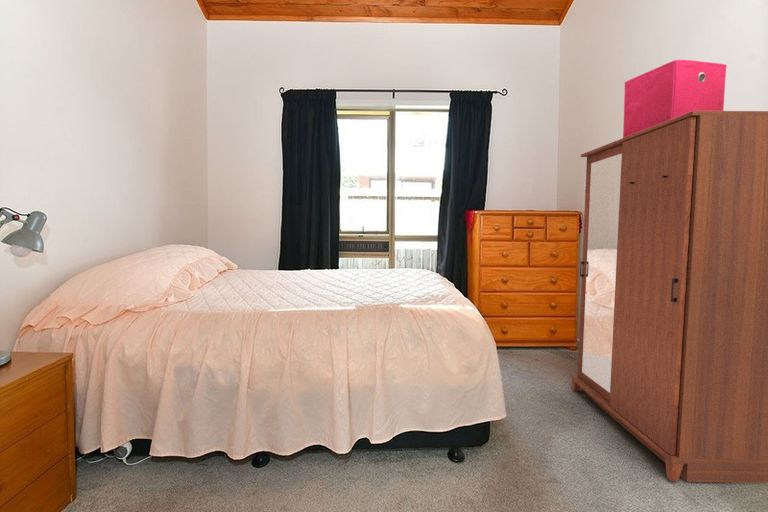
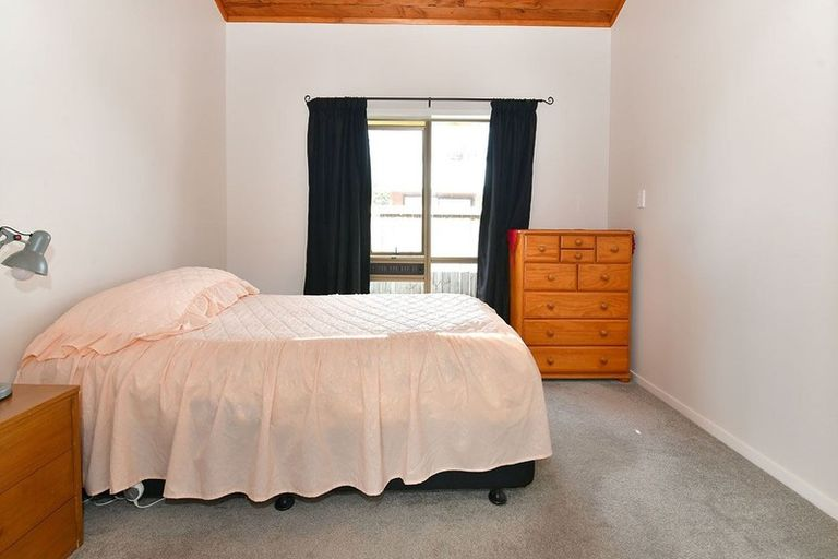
- wardrobe [571,110,768,484]
- storage bin [622,59,728,138]
